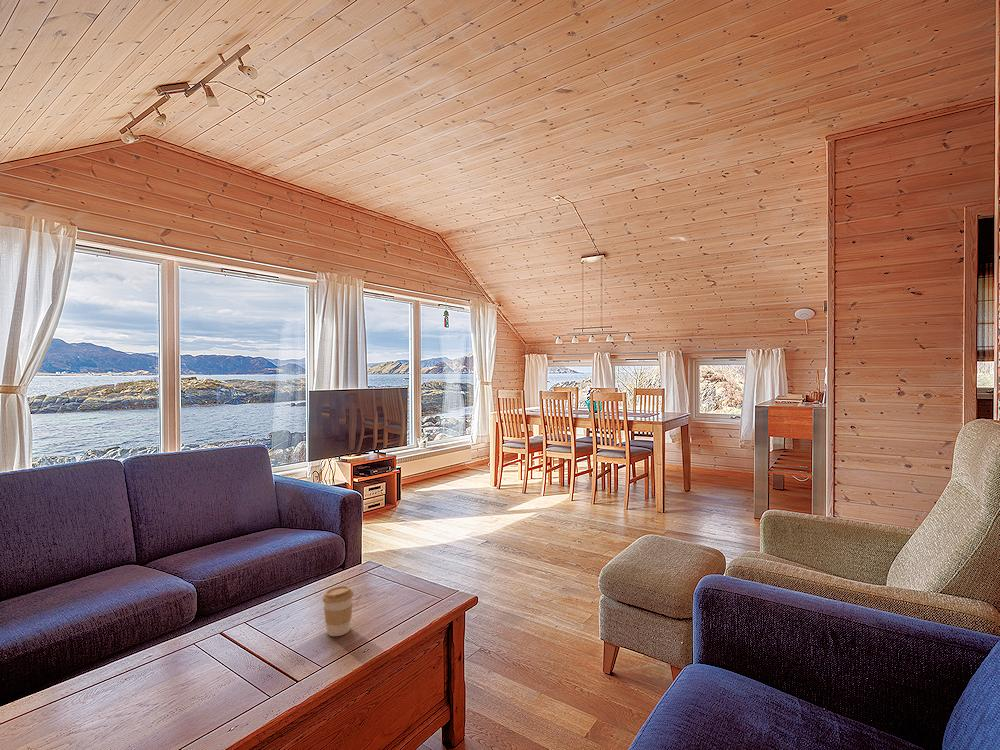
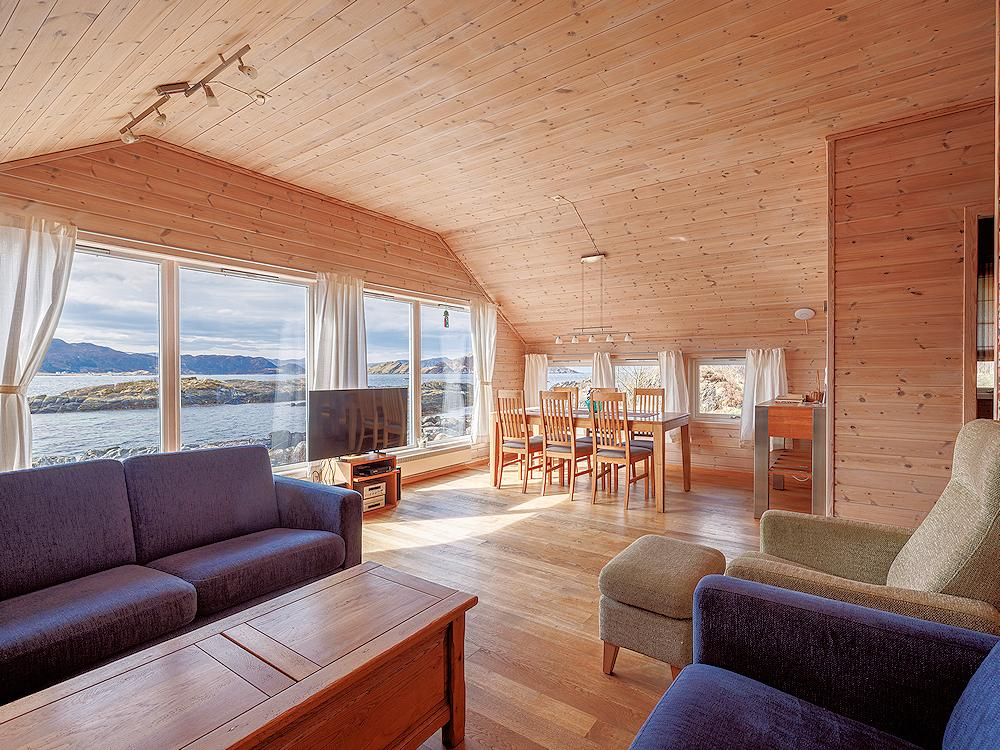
- coffee cup [321,585,355,637]
